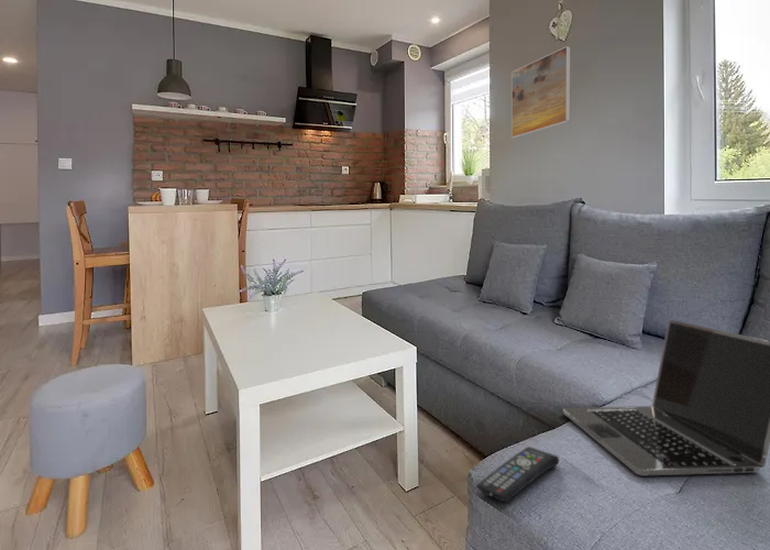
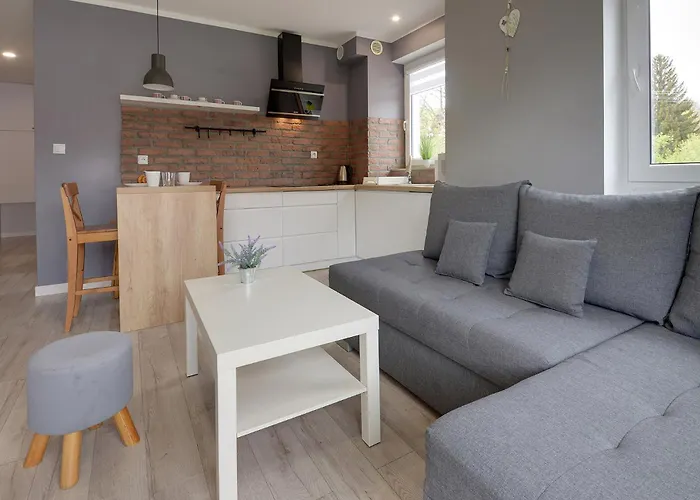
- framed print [510,45,572,140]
- remote control [475,446,560,504]
- laptop [562,319,770,477]
